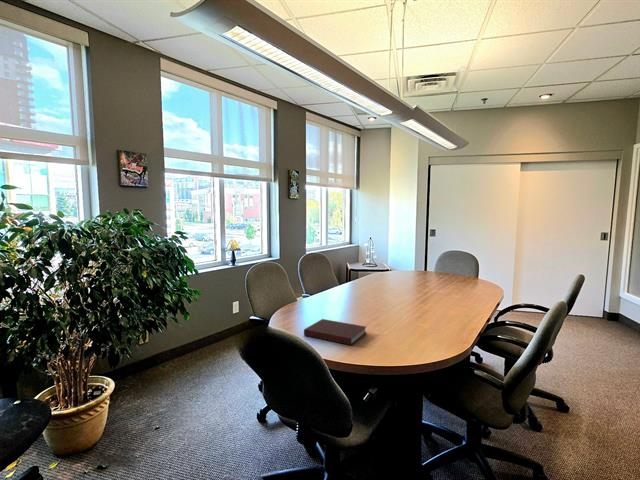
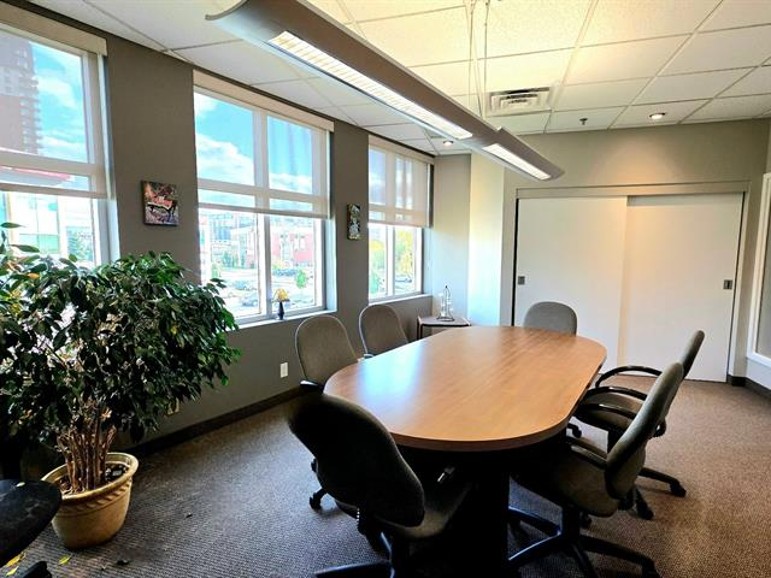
- notebook [303,318,367,346]
